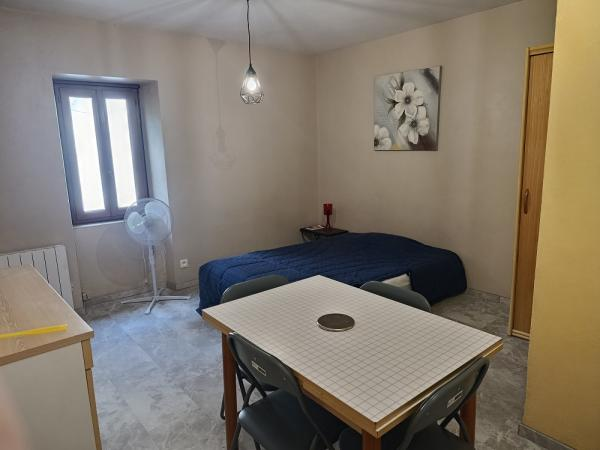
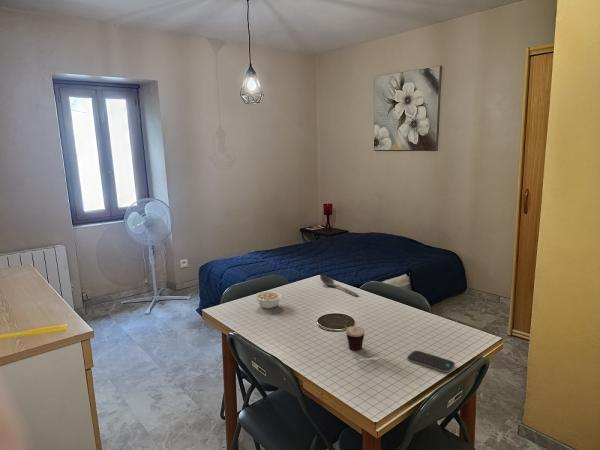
+ smartphone [406,350,456,373]
+ legume [254,290,283,310]
+ cup [334,323,366,352]
+ stirrer [319,274,359,297]
